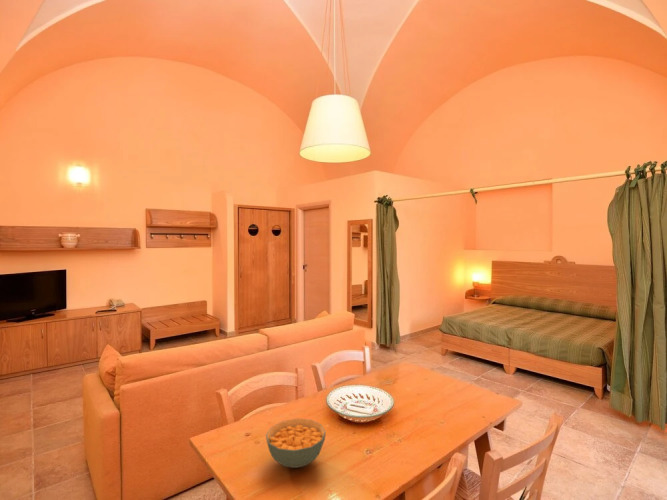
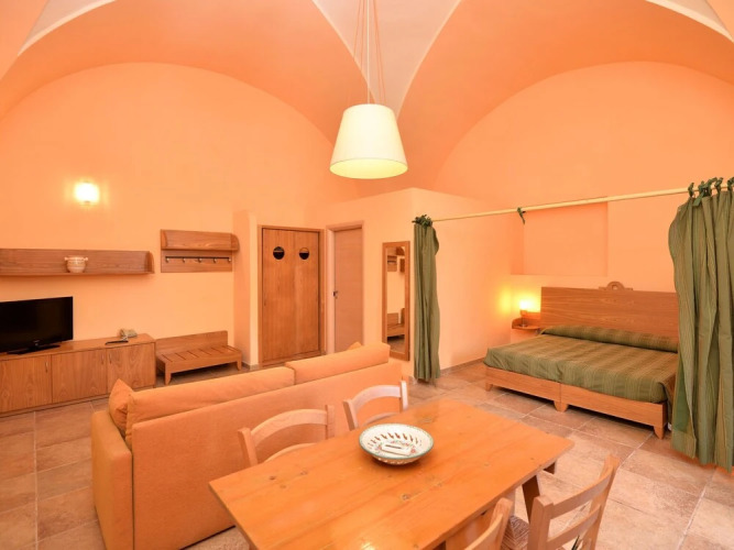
- cereal bowl [265,418,327,469]
